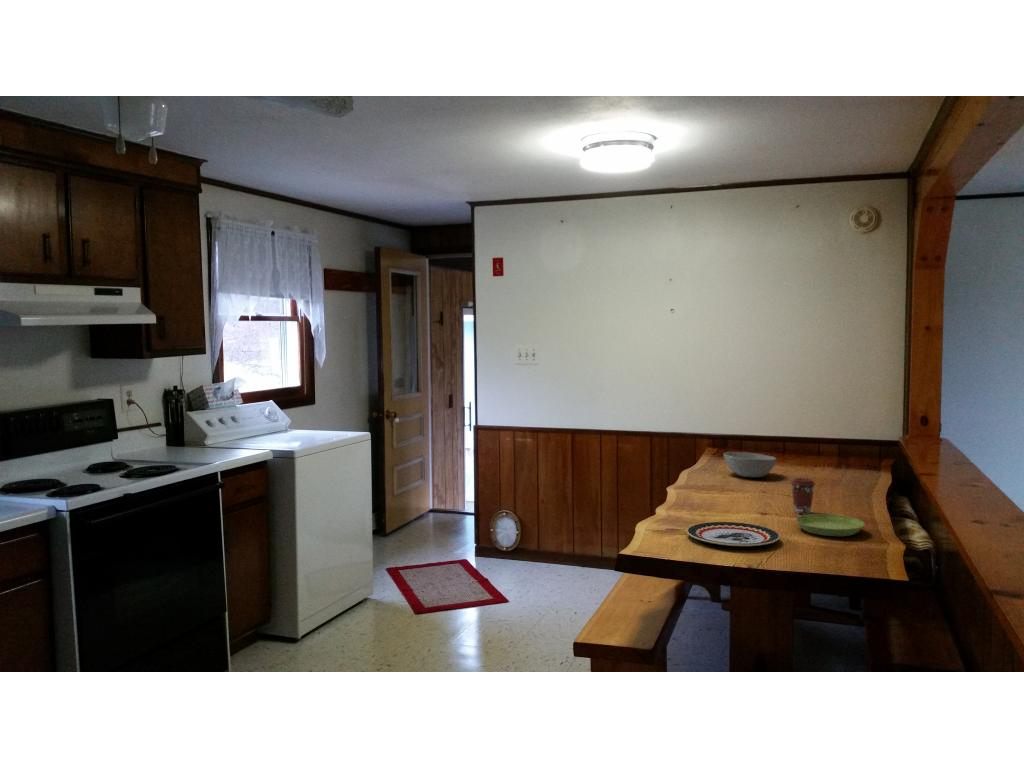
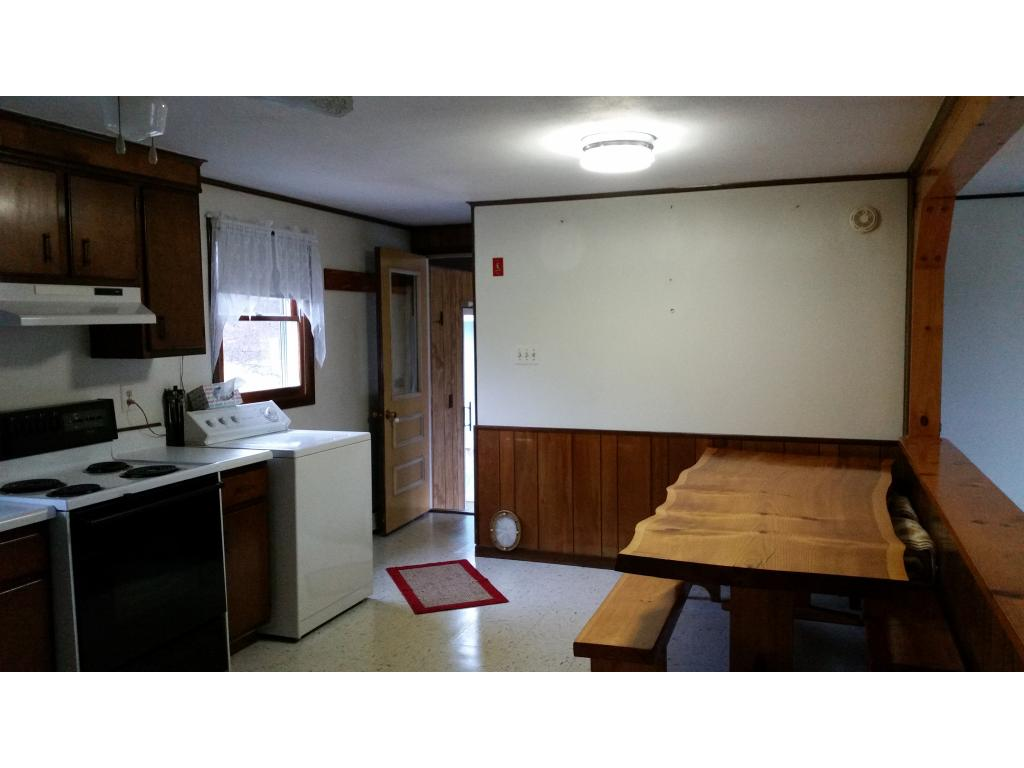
- plate [686,521,781,547]
- coffee cup [790,477,816,515]
- bowl [723,451,777,479]
- saucer [795,513,866,537]
